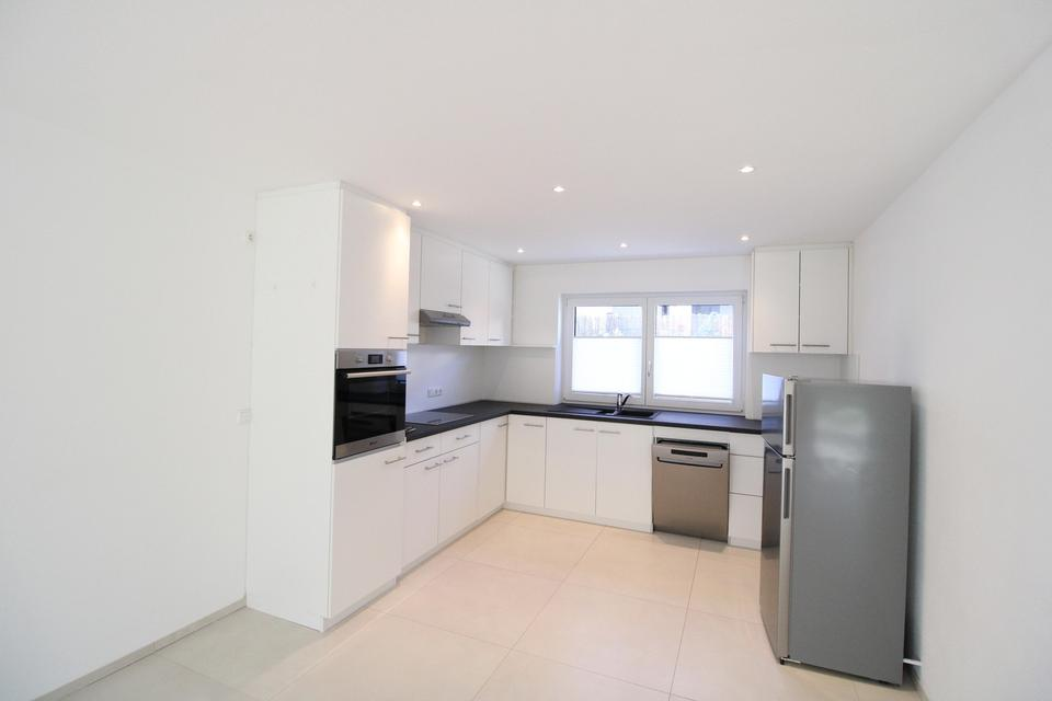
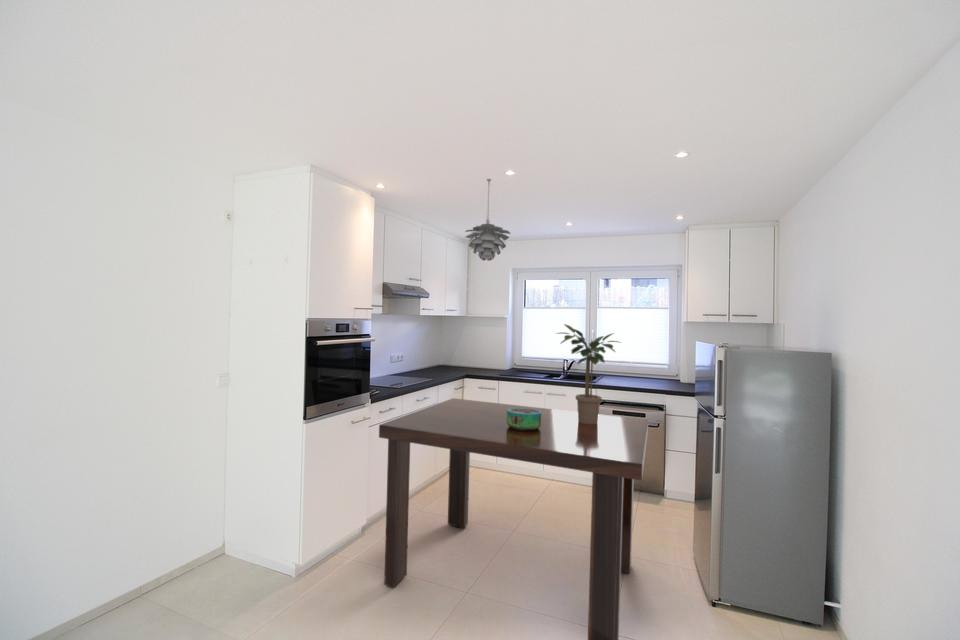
+ pendant light [464,178,512,262]
+ dining table [378,397,649,640]
+ potted plant [555,323,623,424]
+ decorative bowl [507,408,541,431]
